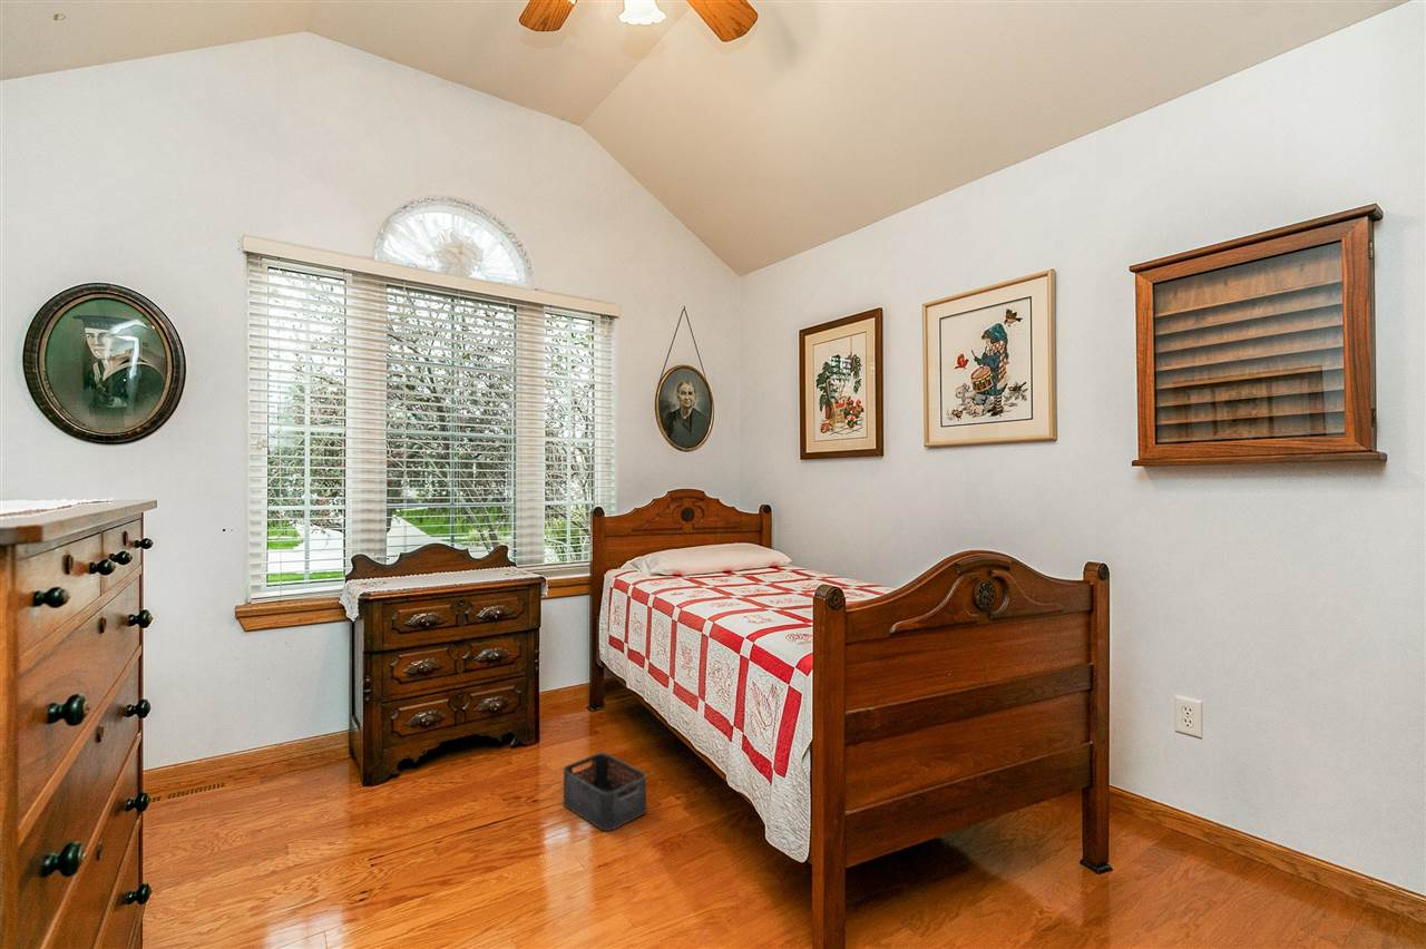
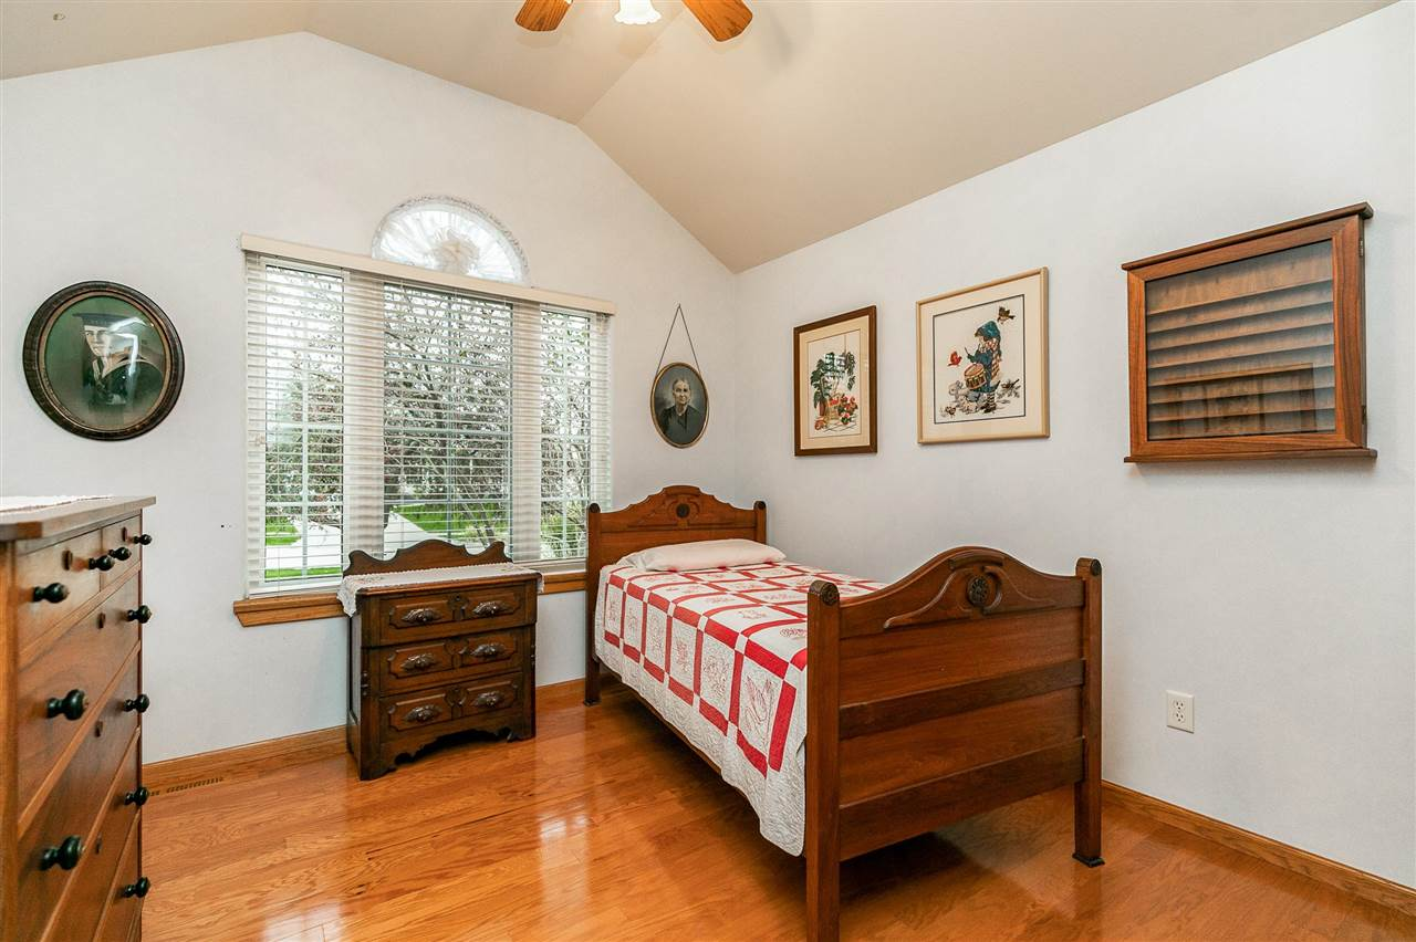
- storage bin [563,752,647,832]
